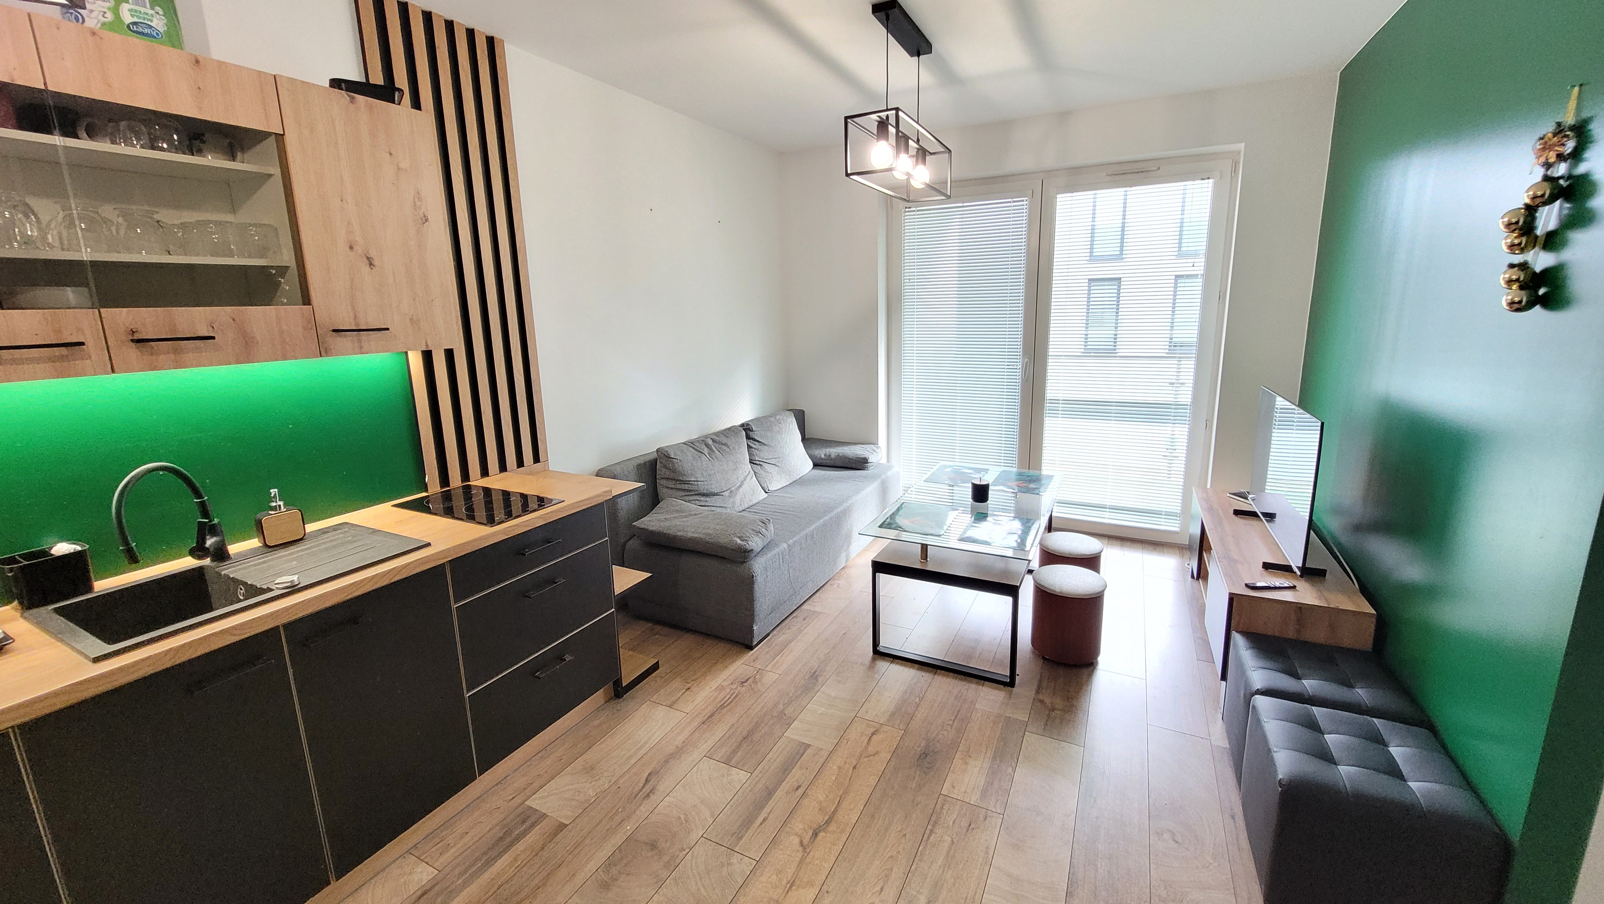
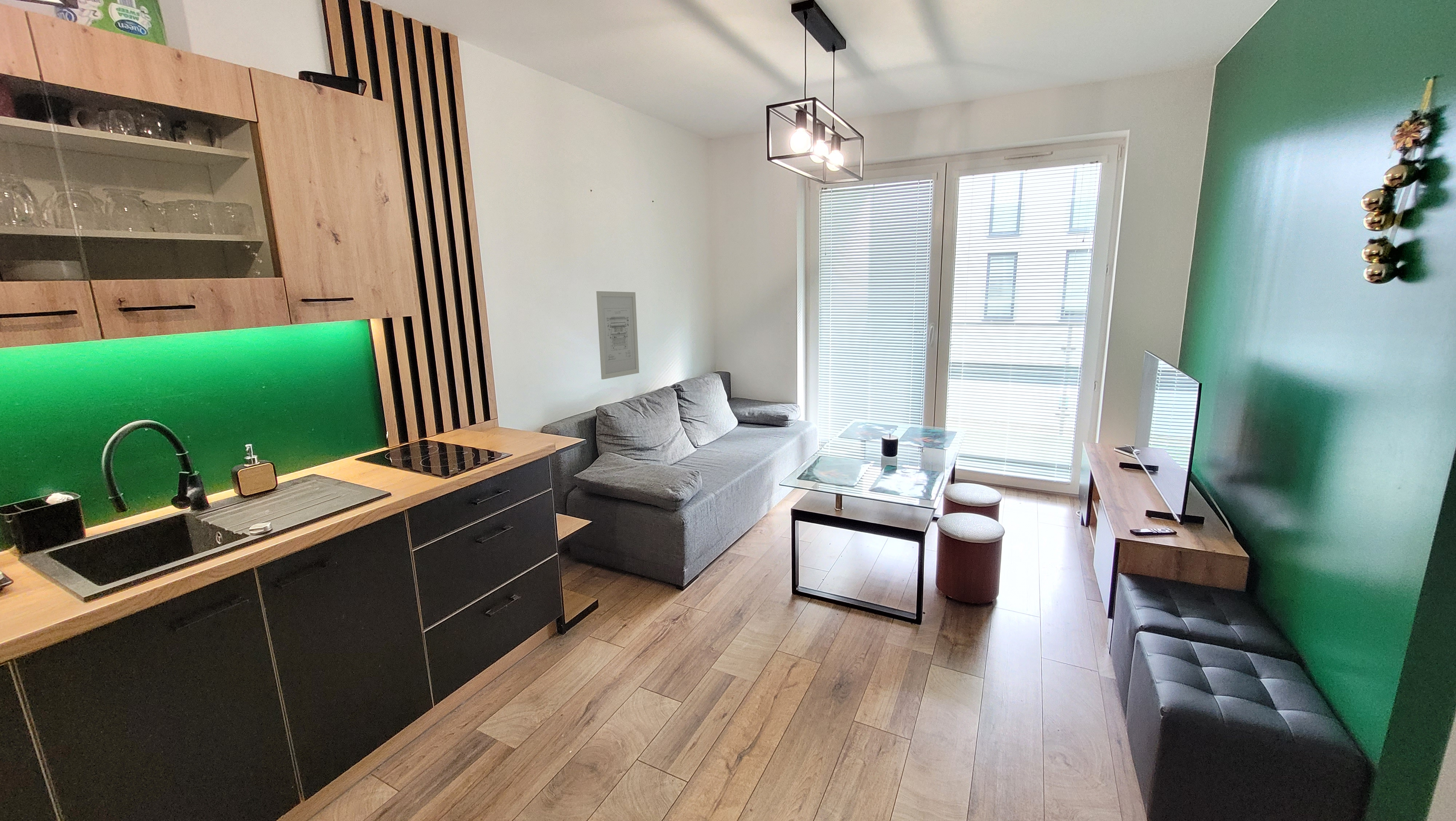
+ wall art [596,291,640,380]
